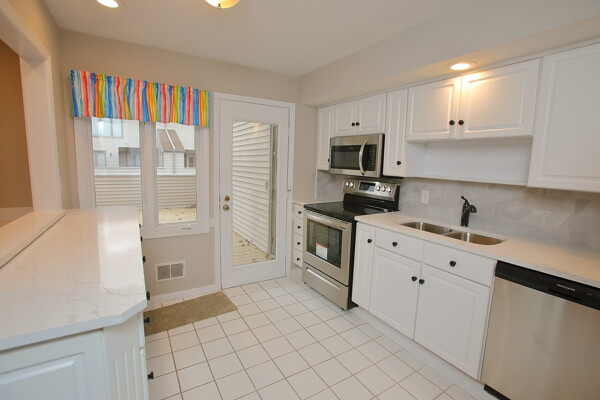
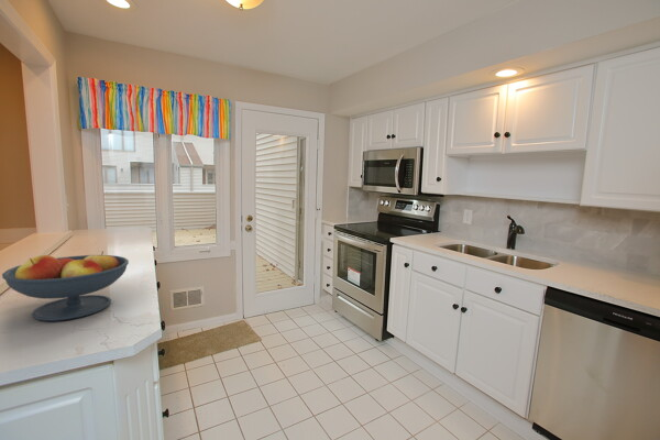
+ fruit bowl [1,250,130,322]
